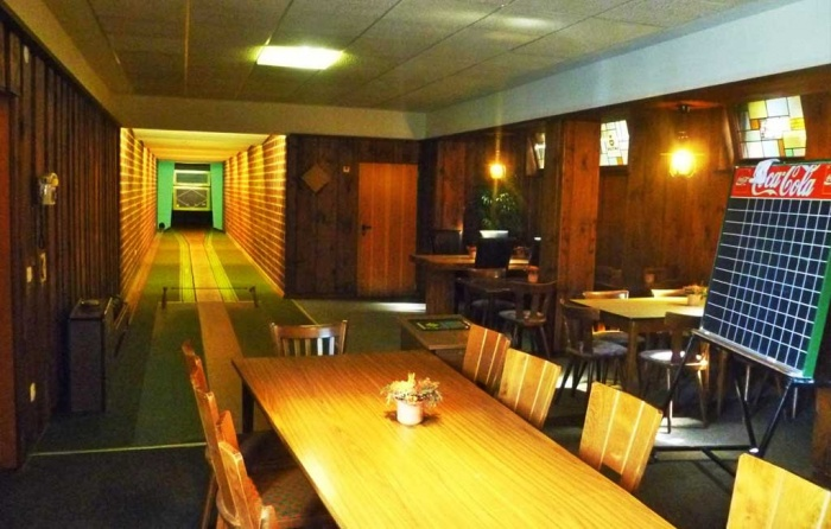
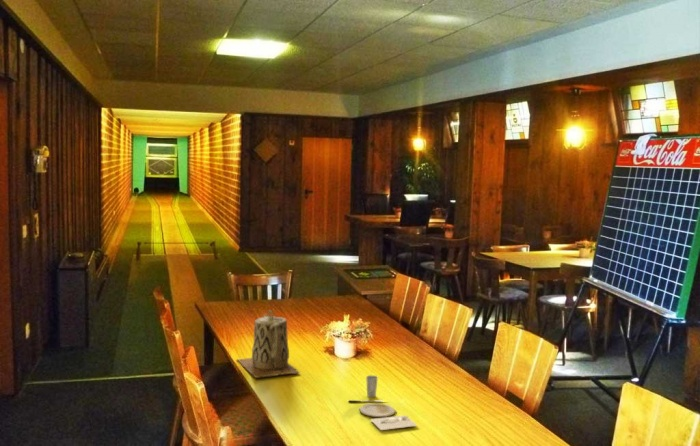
+ teapot [237,309,301,379]
+ placemat [348,374,419,431]
